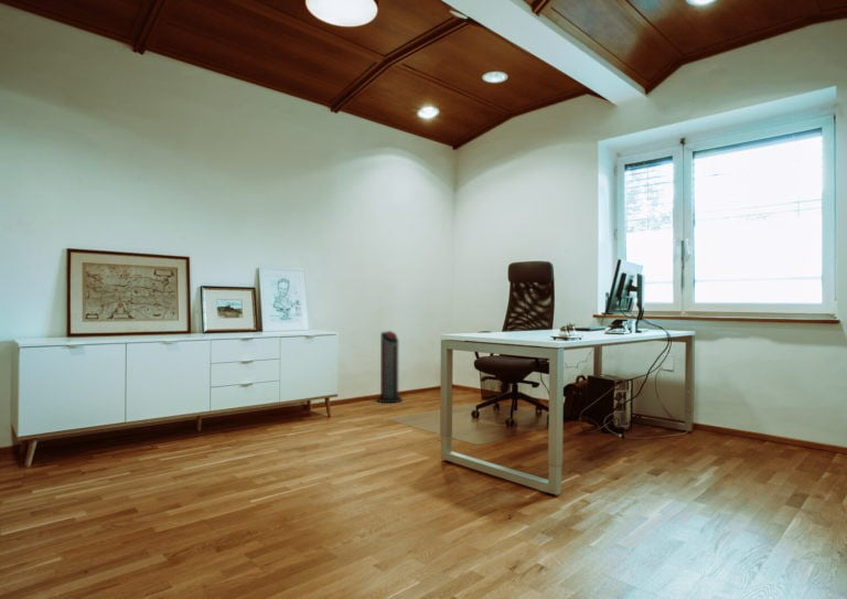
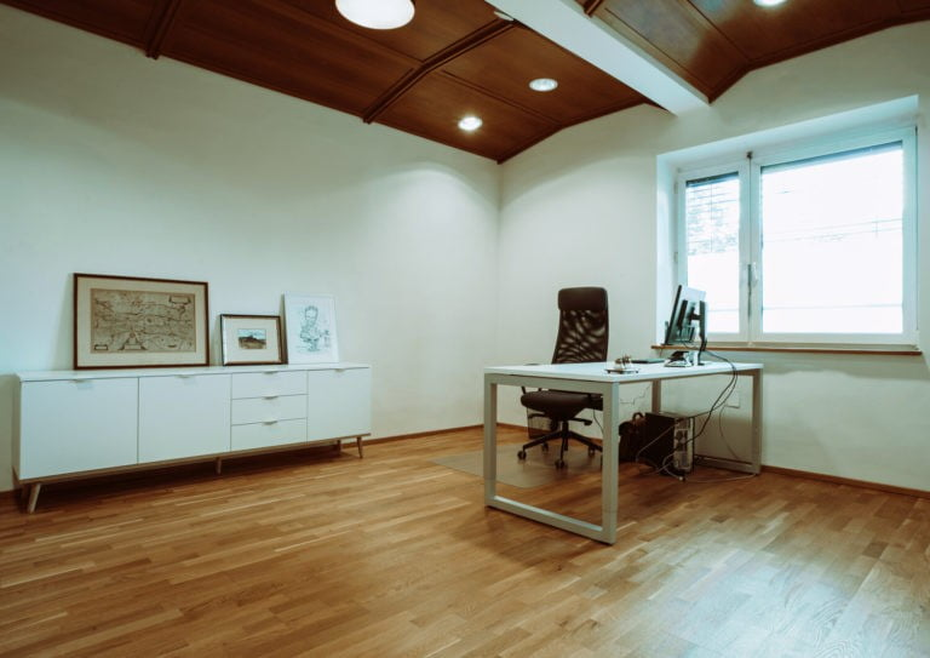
- air purifier [376,330,403,404]
